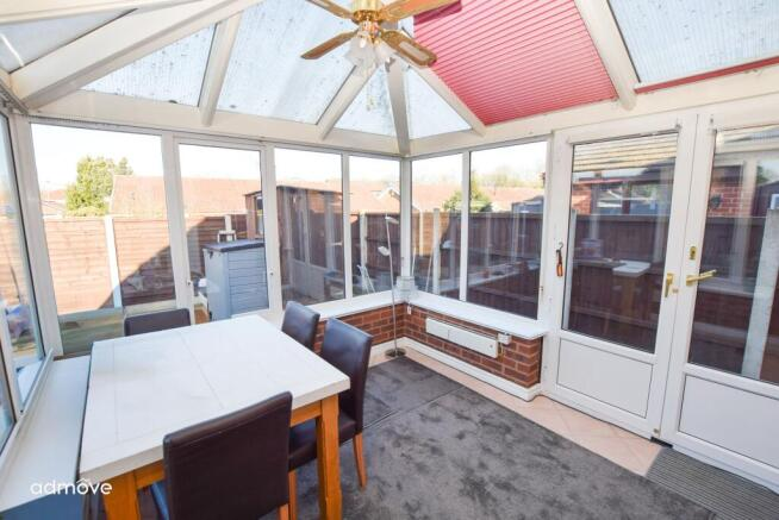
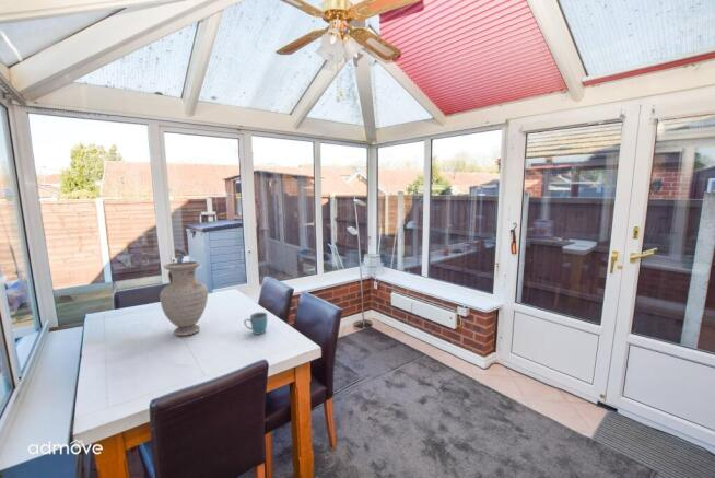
+ mug [243,312,268,336]
+ vase [159,260,209,337]
